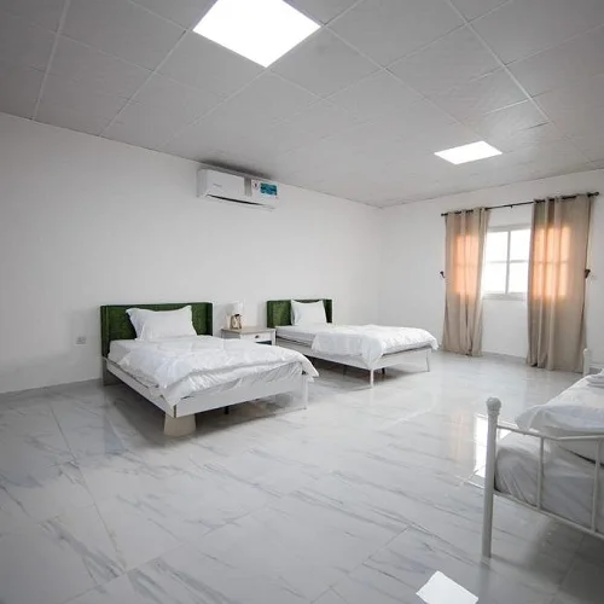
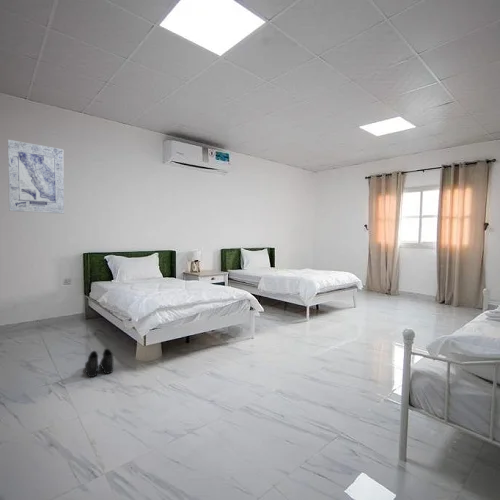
+ wall art [7,139,65,215]
+ boots [84,348,114,378]
